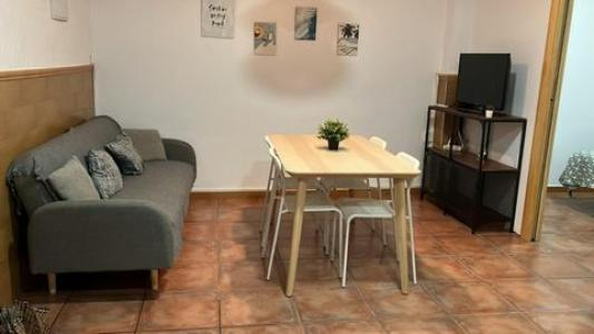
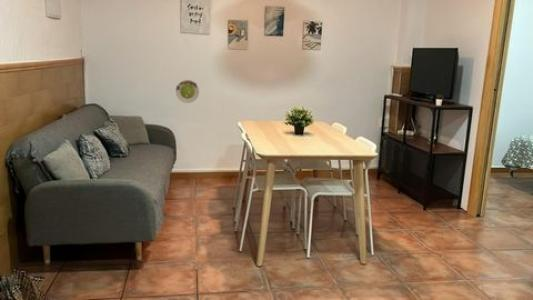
+ salad plate [175,79,200,104]
